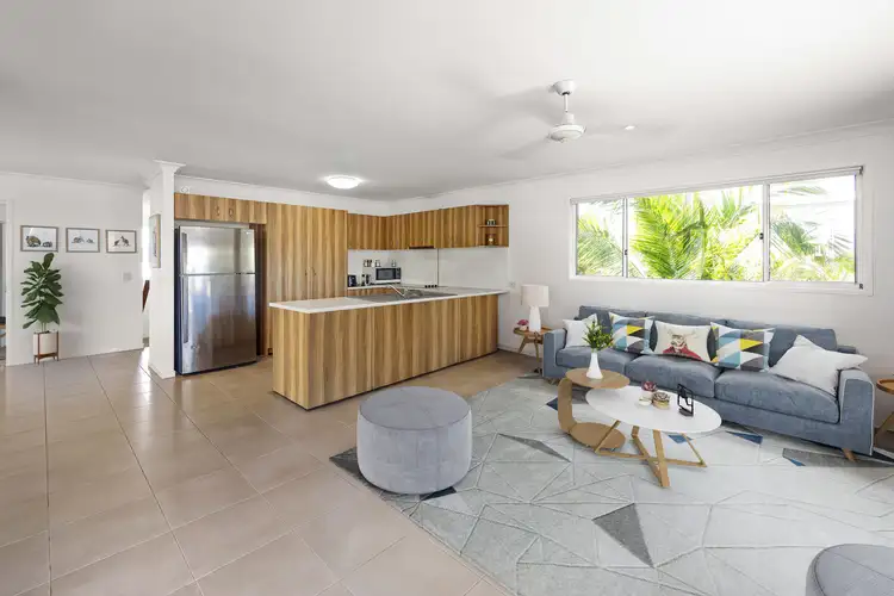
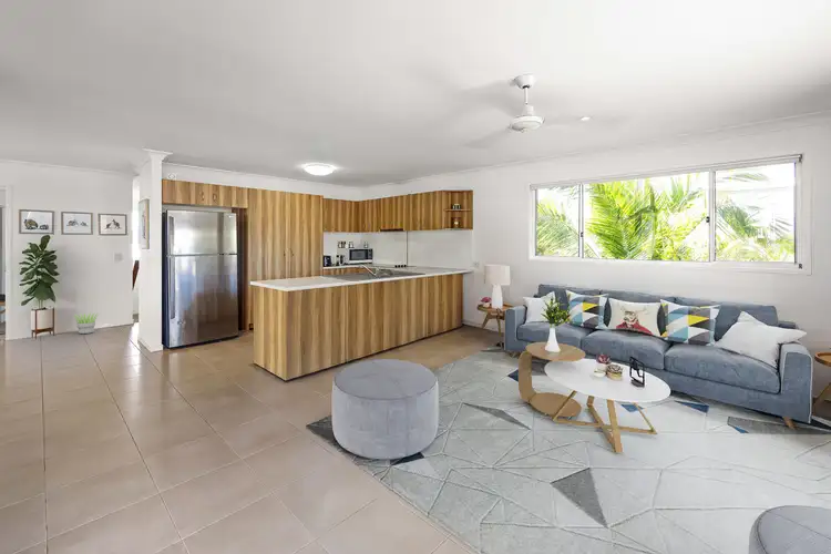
+ potted plant [73,312,101,335]
